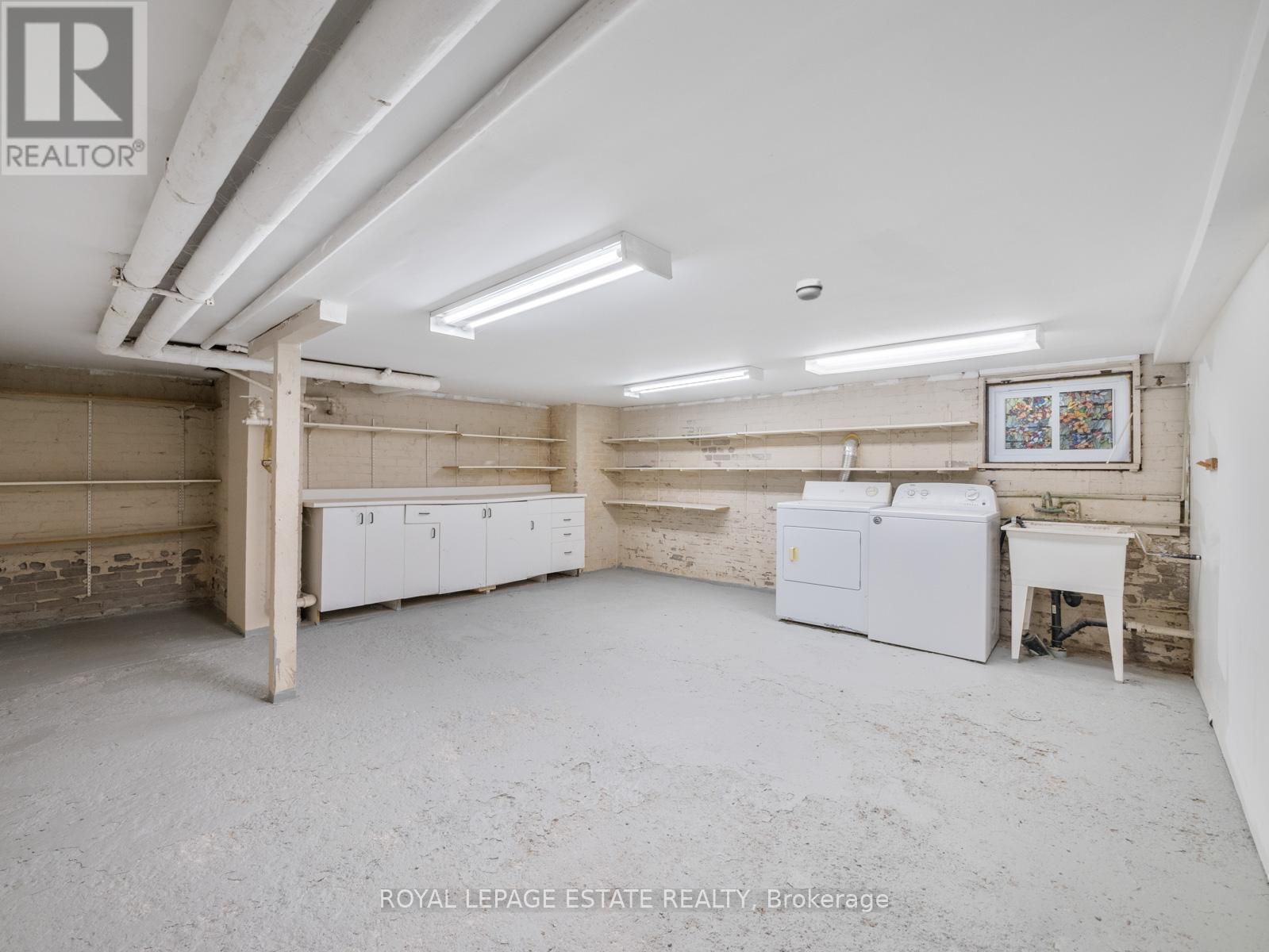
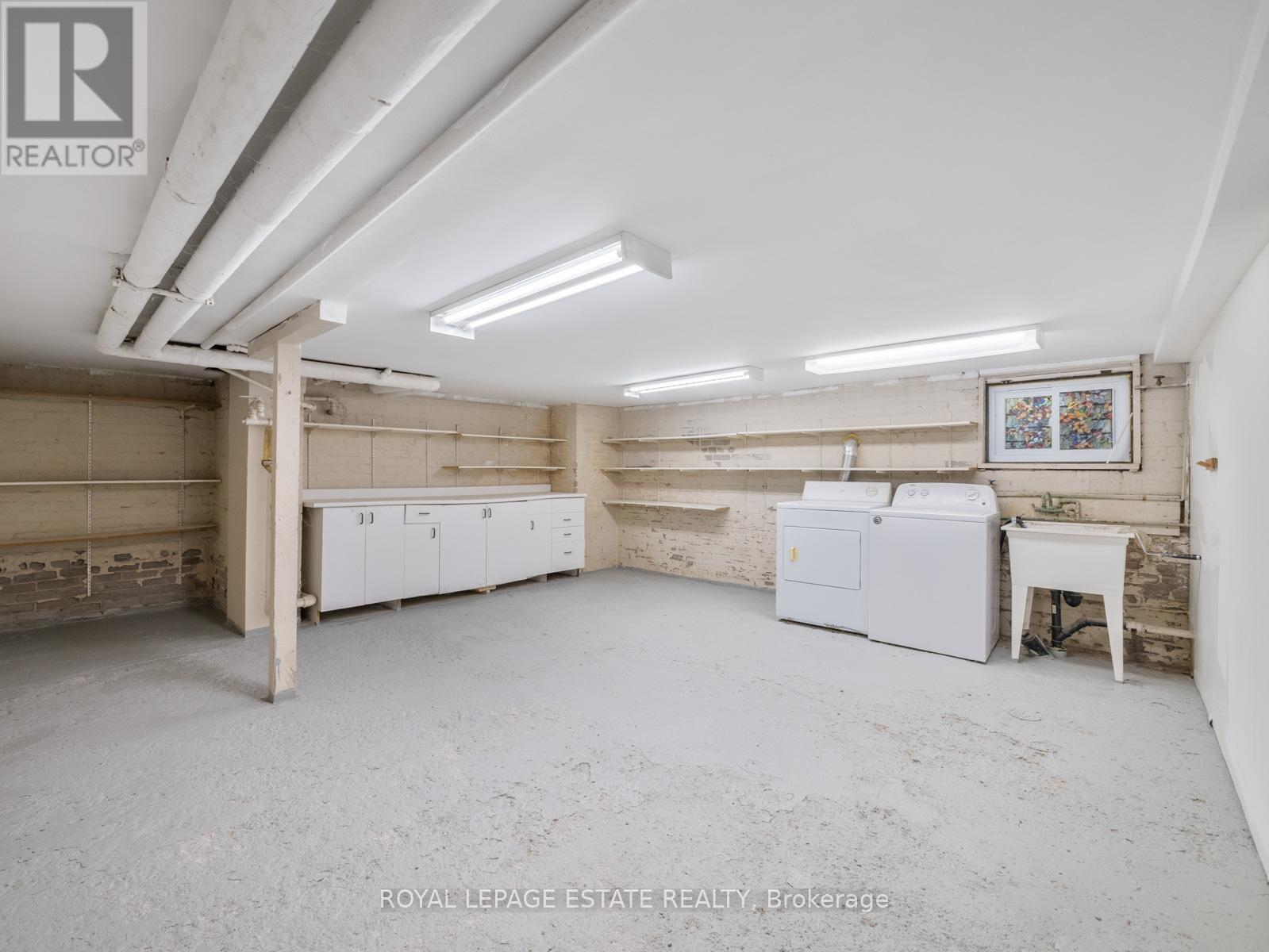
- smoke detector [795,278,824,301]
